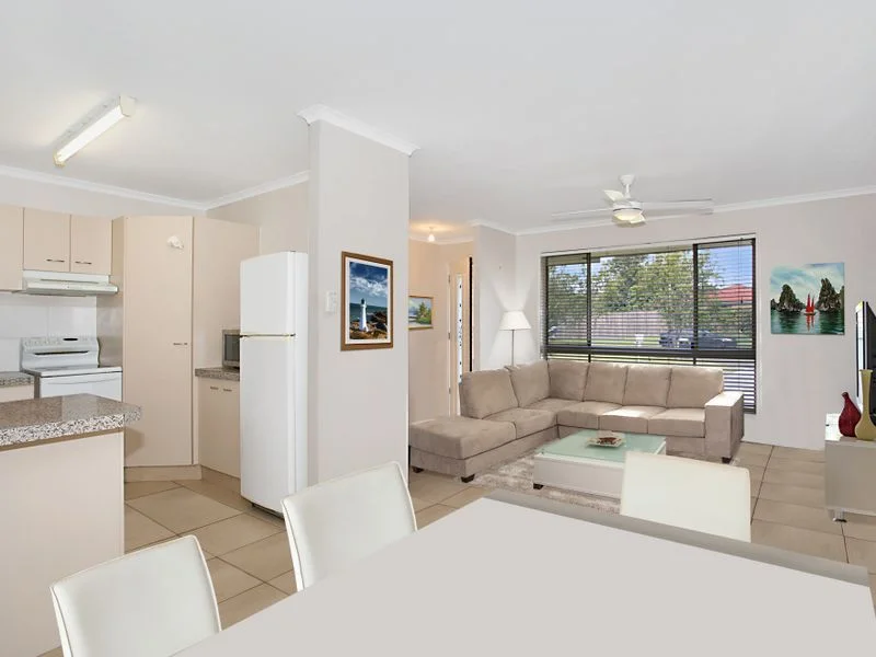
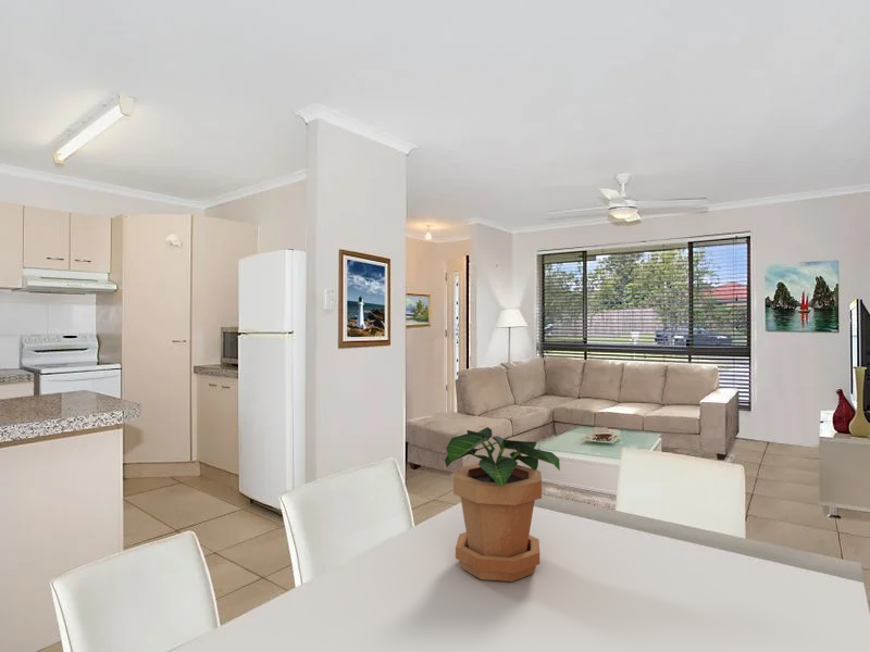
+ potted plant [444,426,561,582]
